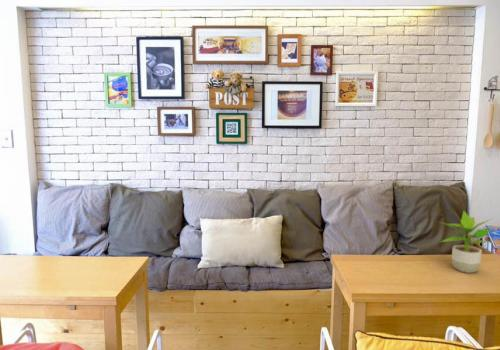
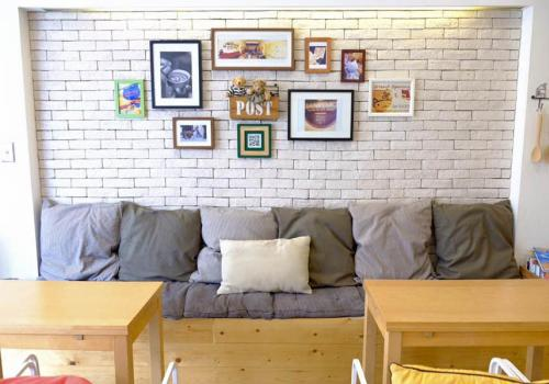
- potted plant [439,210,493,274]
